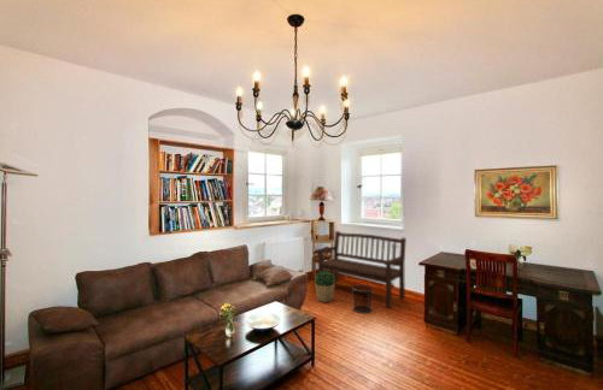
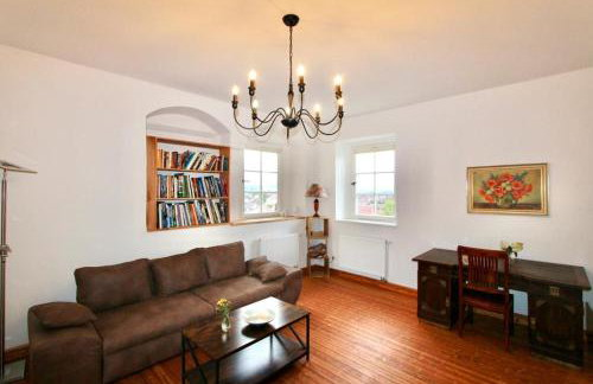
- potted plant [314,270,335,303]
- waste bin [351,283,374,314]
- bench [314,230,408,309]
